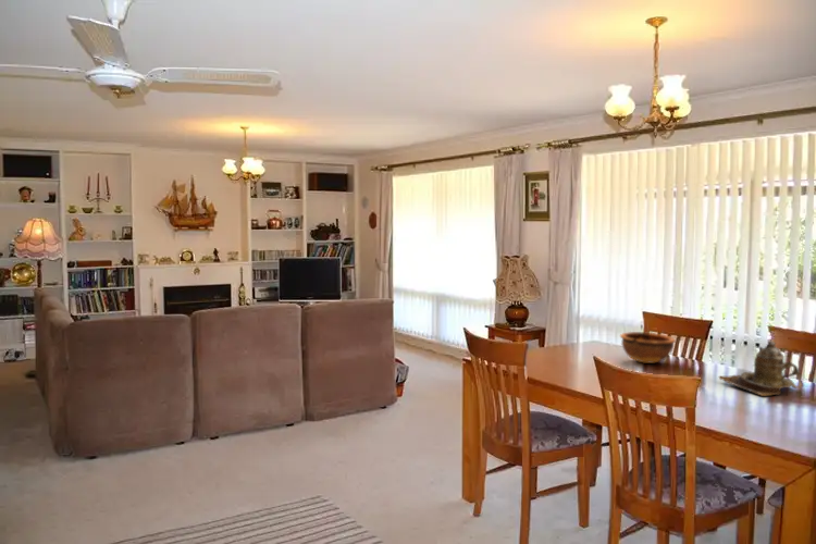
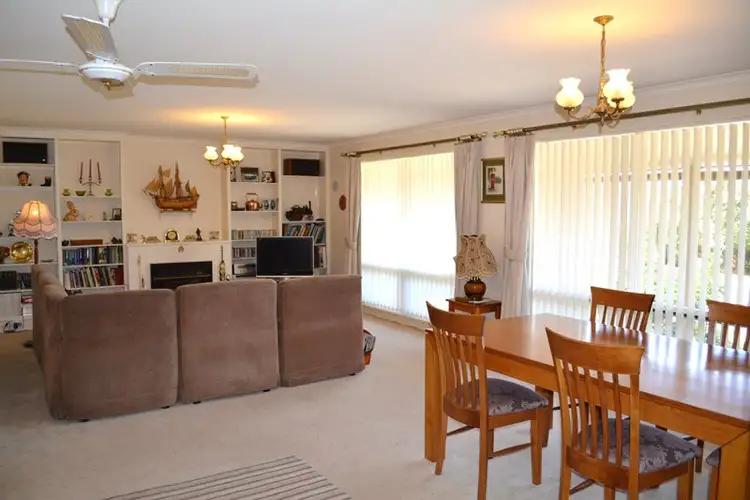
- bowl [619,331,677,364]
- teapot [718,339,804,397]
